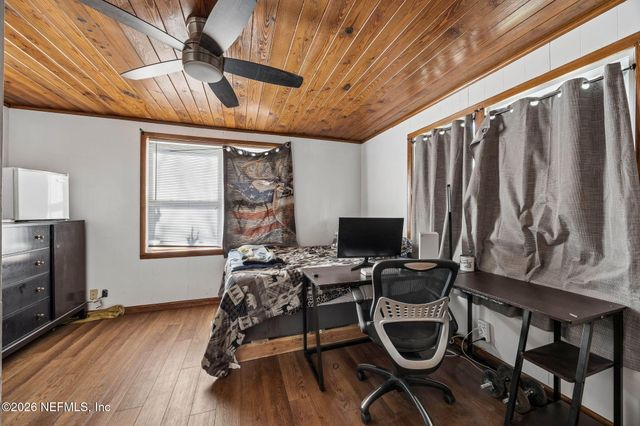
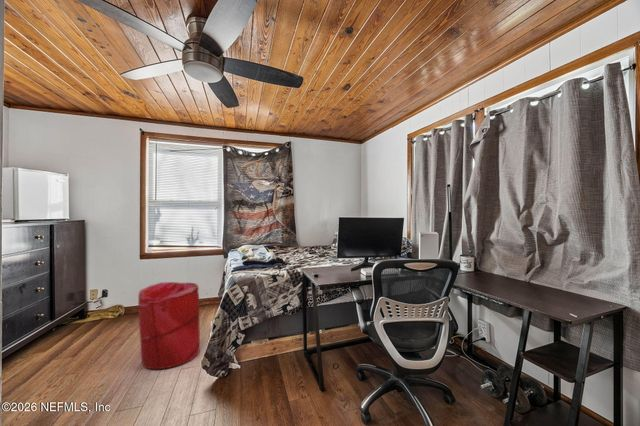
+ laundry hamper [137,281,201,370]
